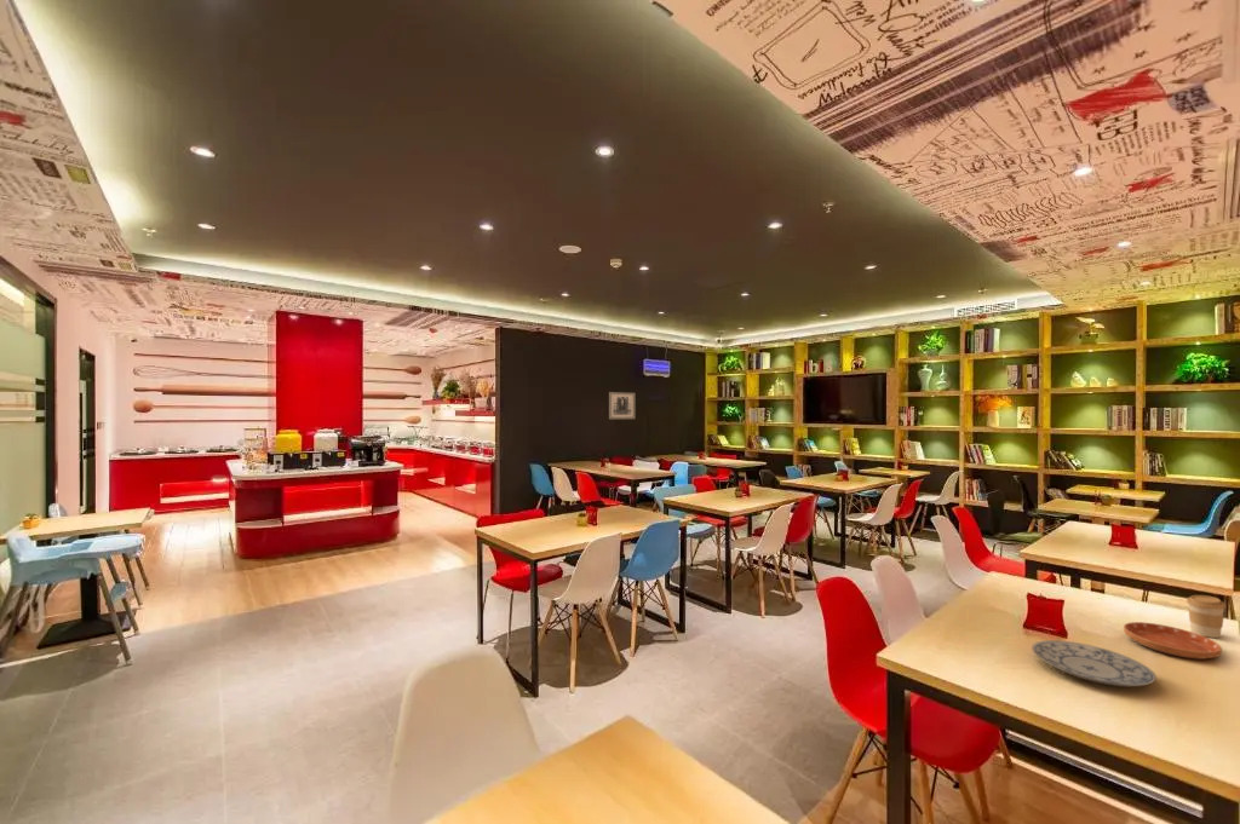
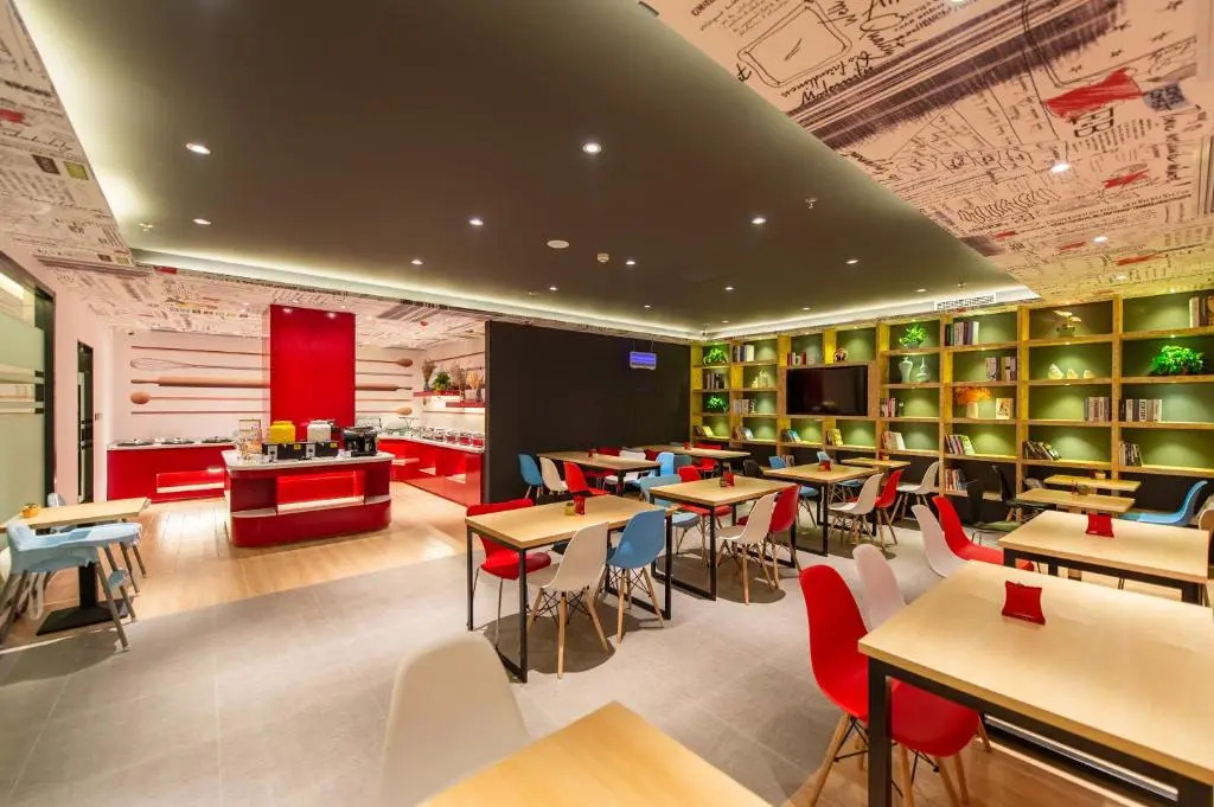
- wall art [608,391,636,420]
- plate [1031,639,1158,688]
- saucer [1123,621,1223,661]
- coffee cup [1186,594,1227,639]
